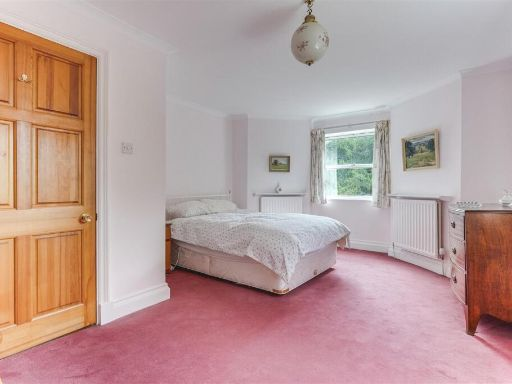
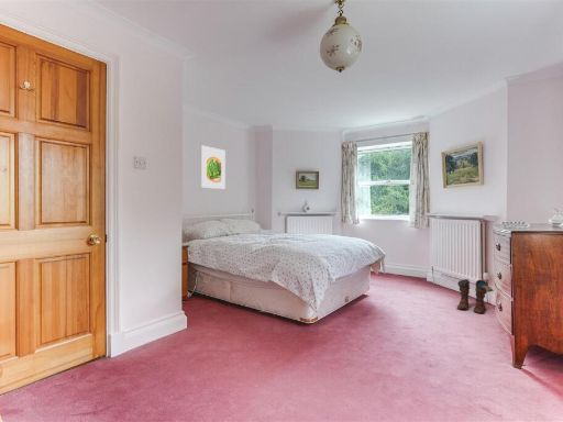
+ boots [456,278,495,314]
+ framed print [200,145,227,190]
